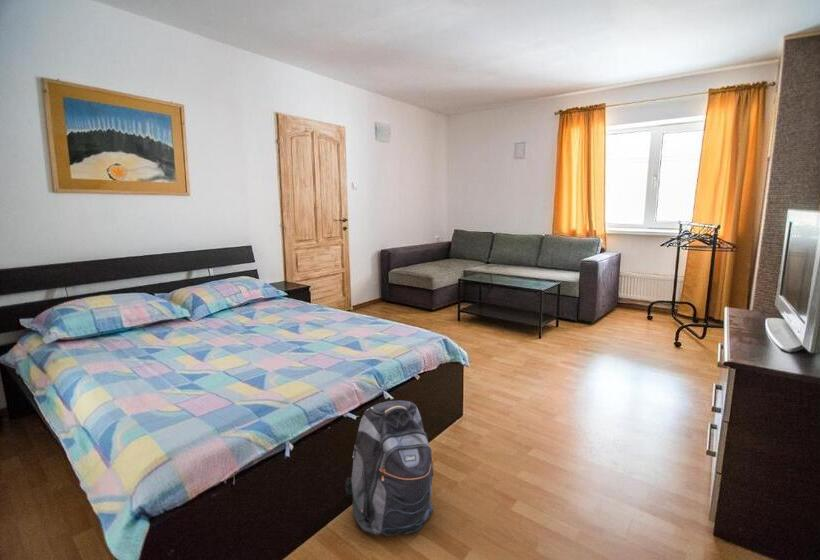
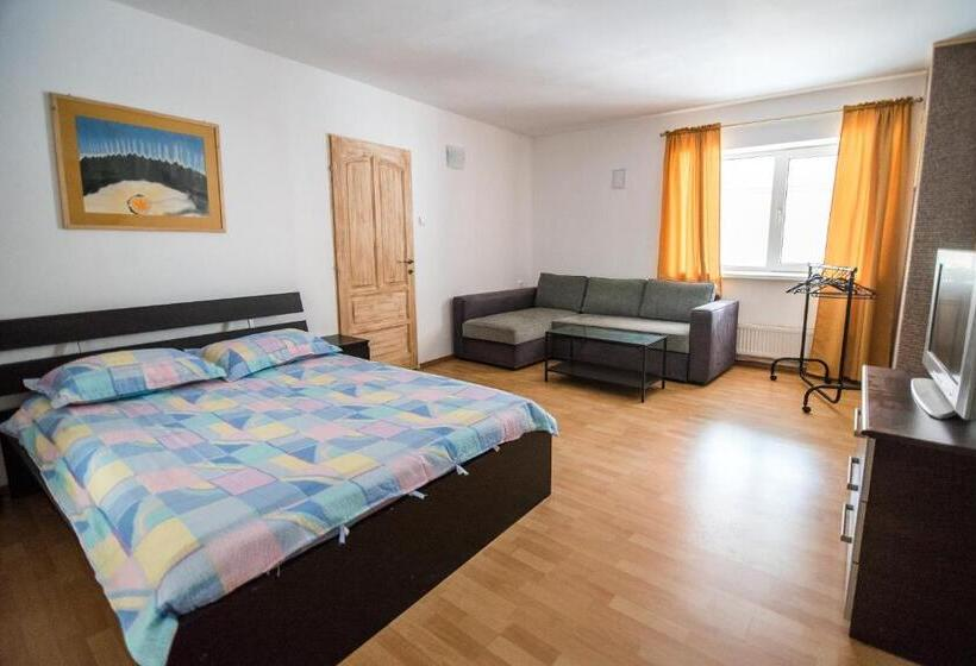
- backpack [343,399,434,537]
